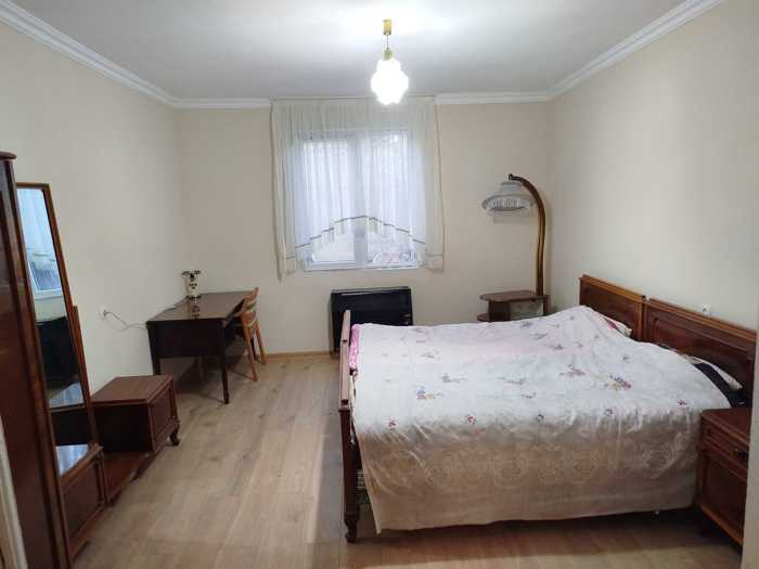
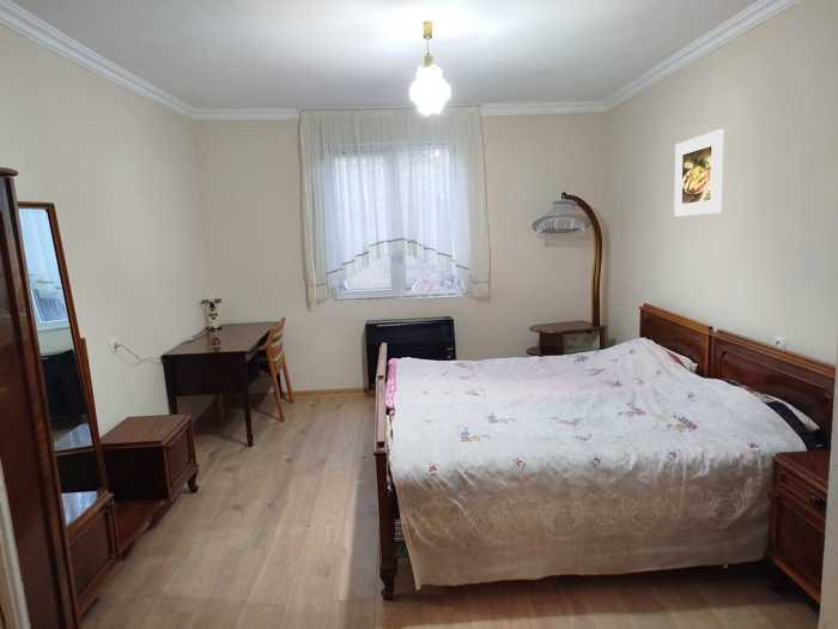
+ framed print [673,128,724,218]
